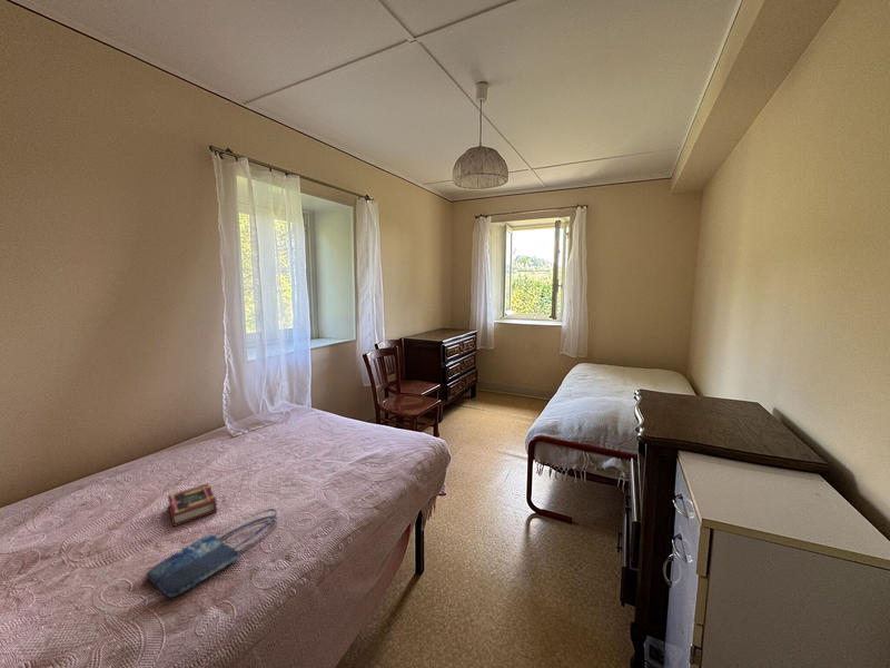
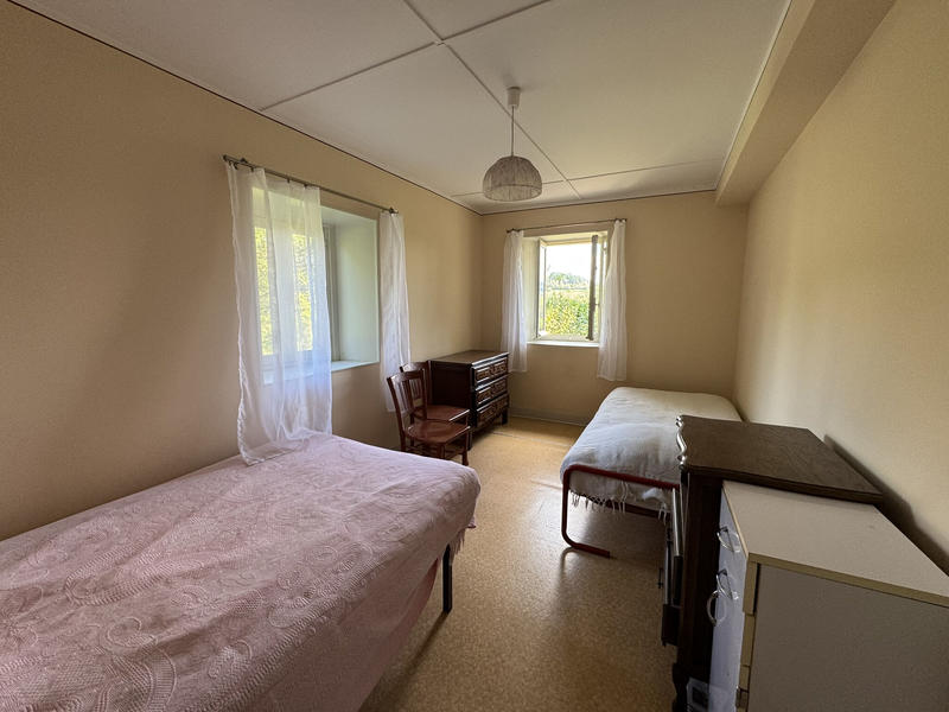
- shopping bag [145,508,278,598]
- book [167,483,218,528]
